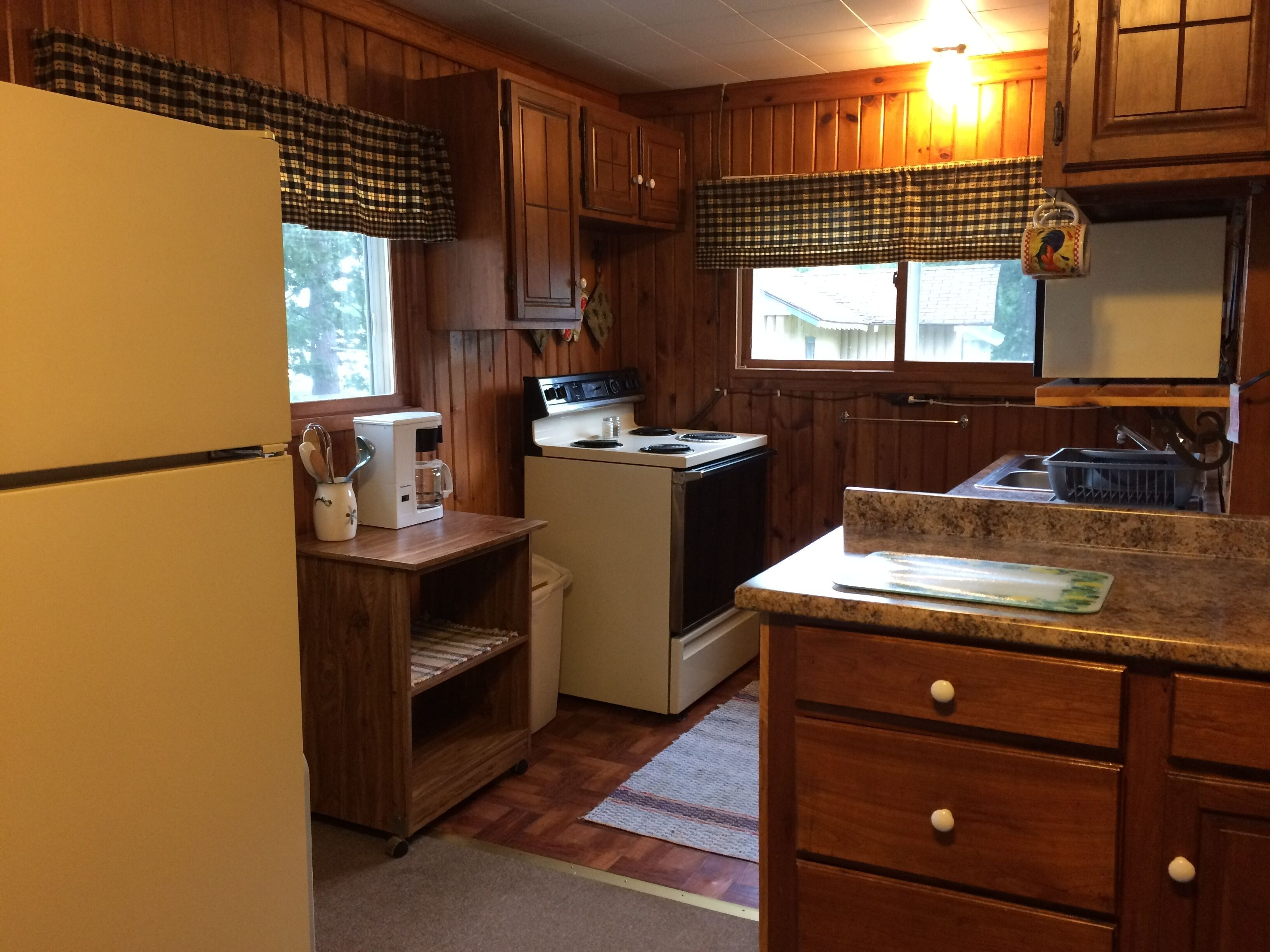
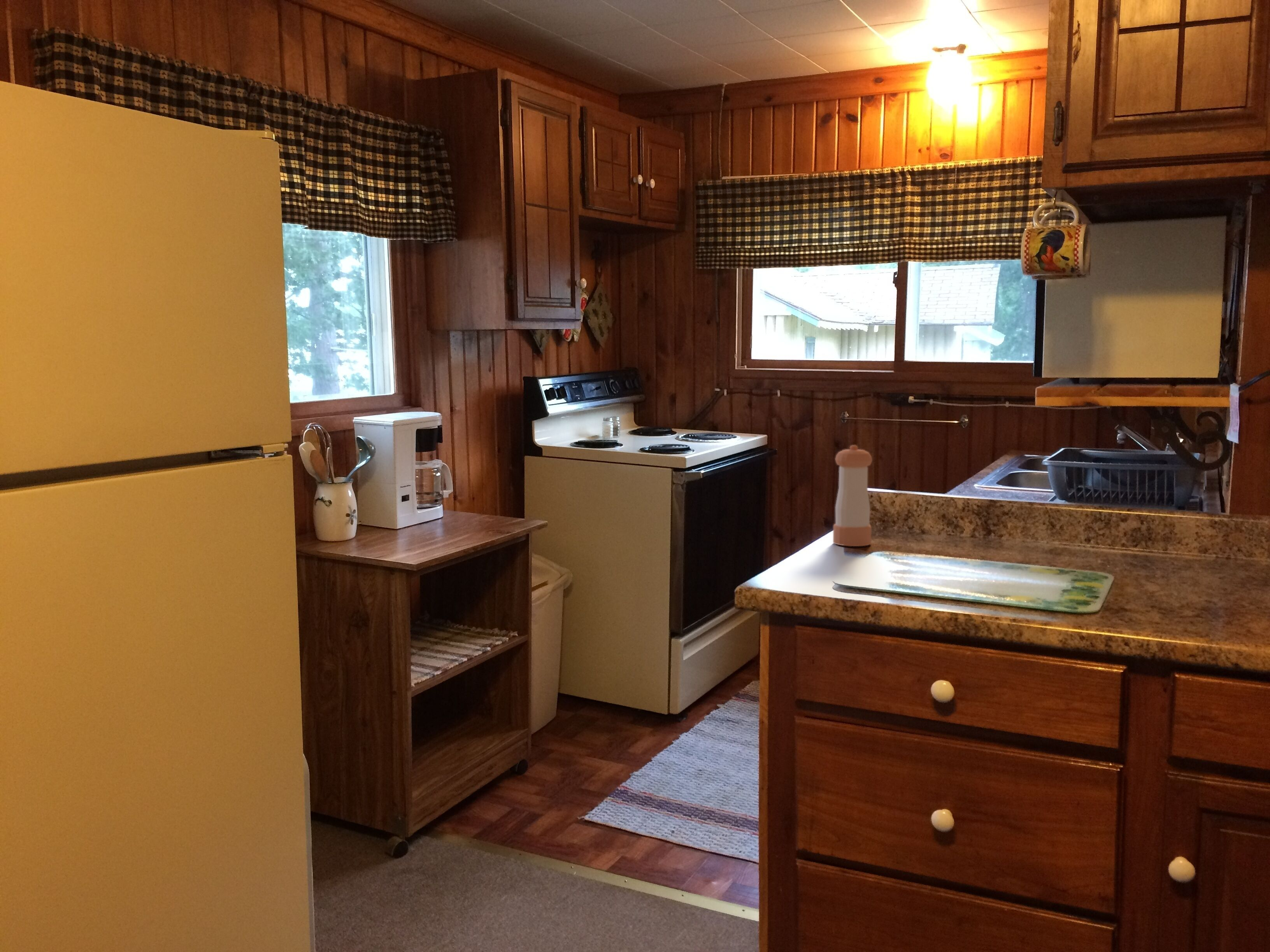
+ pepper shaker [833,444,873,547]
